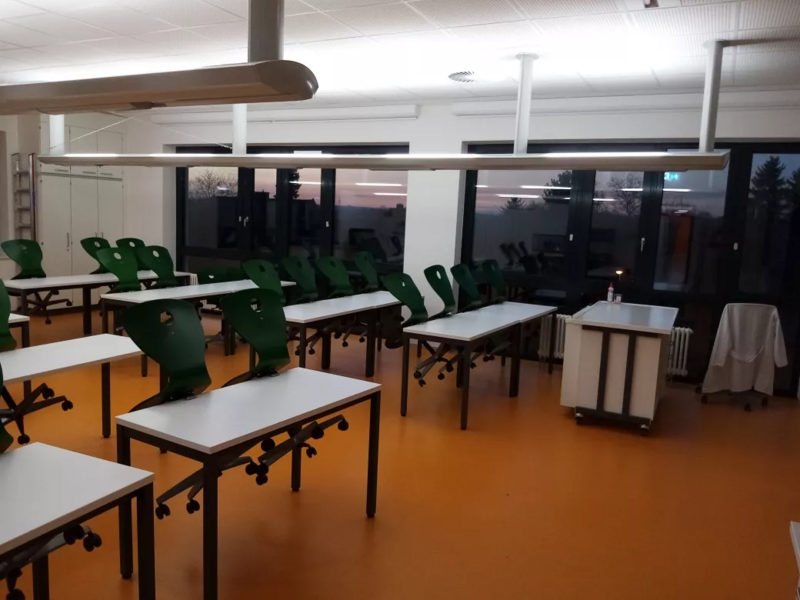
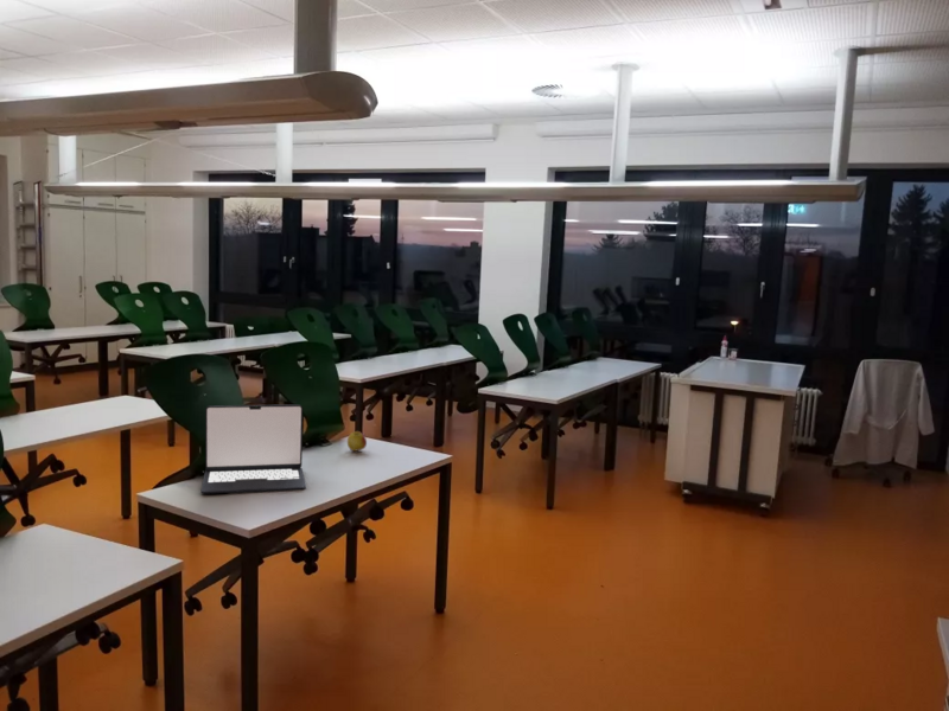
+ laptop [199,404,307,495]
+ apple [346,430,368,453]
